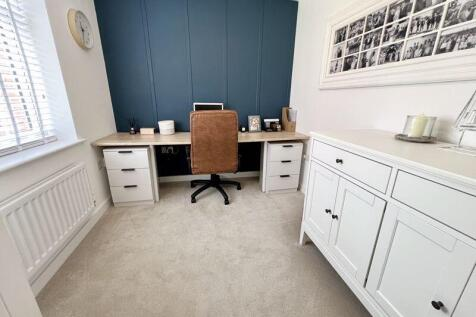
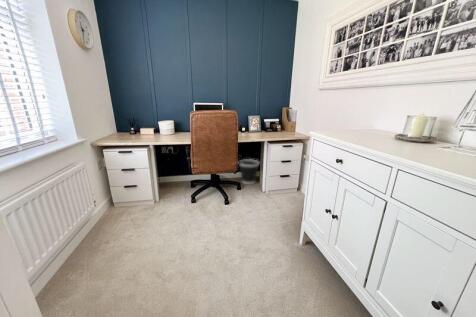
+ wastebasket [238,158,261,185]
